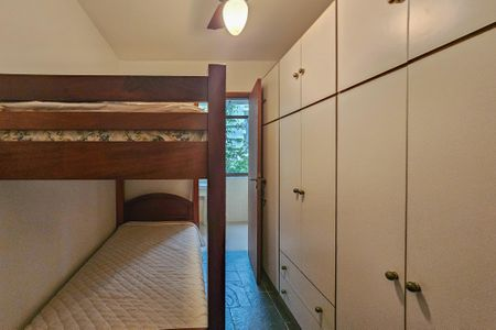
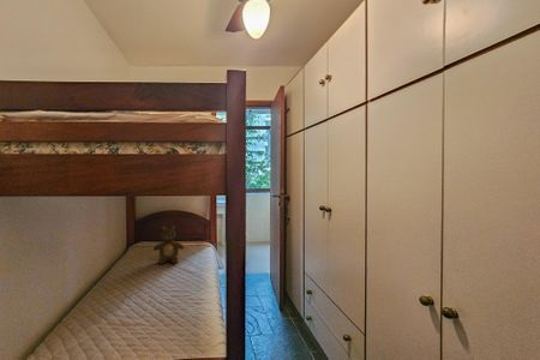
+ teddy bear [152,224,185,265]
